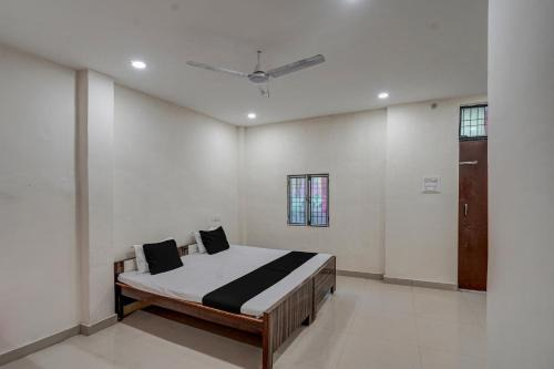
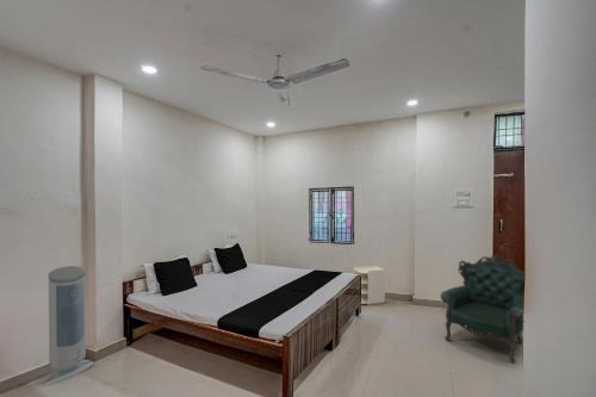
+ armchair [440,253,526,365]
+ air purifier [38,265,95,387]
+ nightstand [353,265,386,306]
